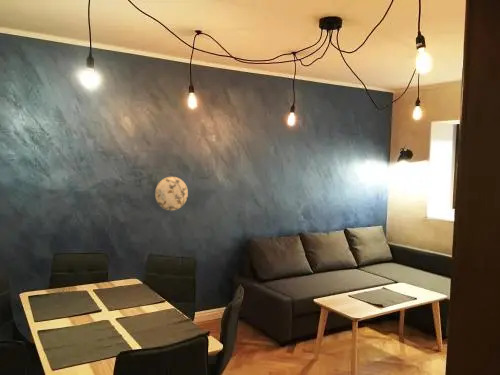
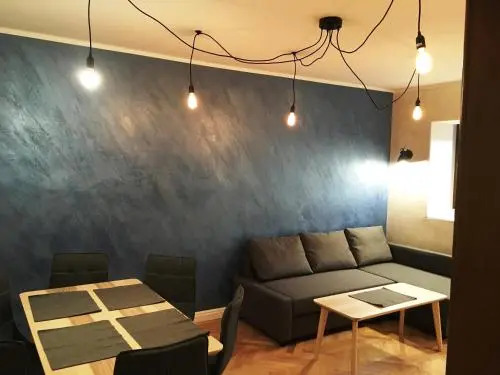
- decorative plate [154,176,189,212]
